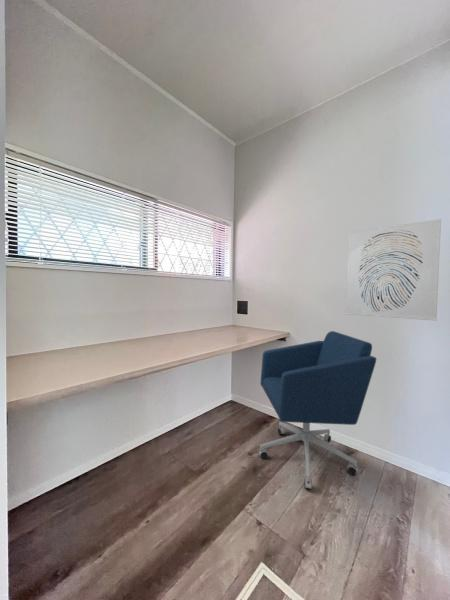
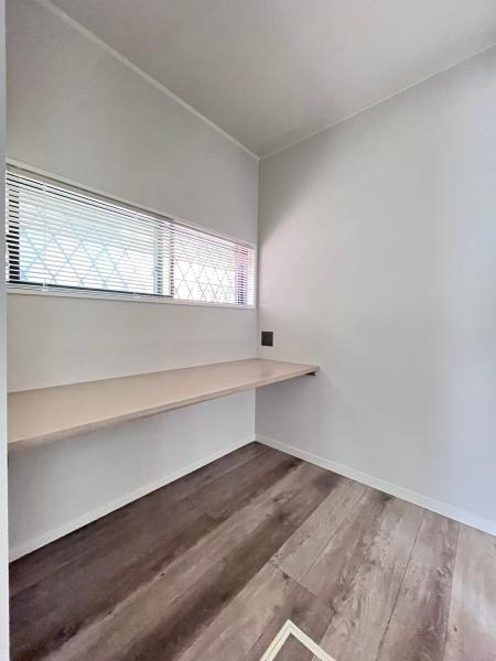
- wall art [345,218,442,322]
- office chair [258,330,377,490]
